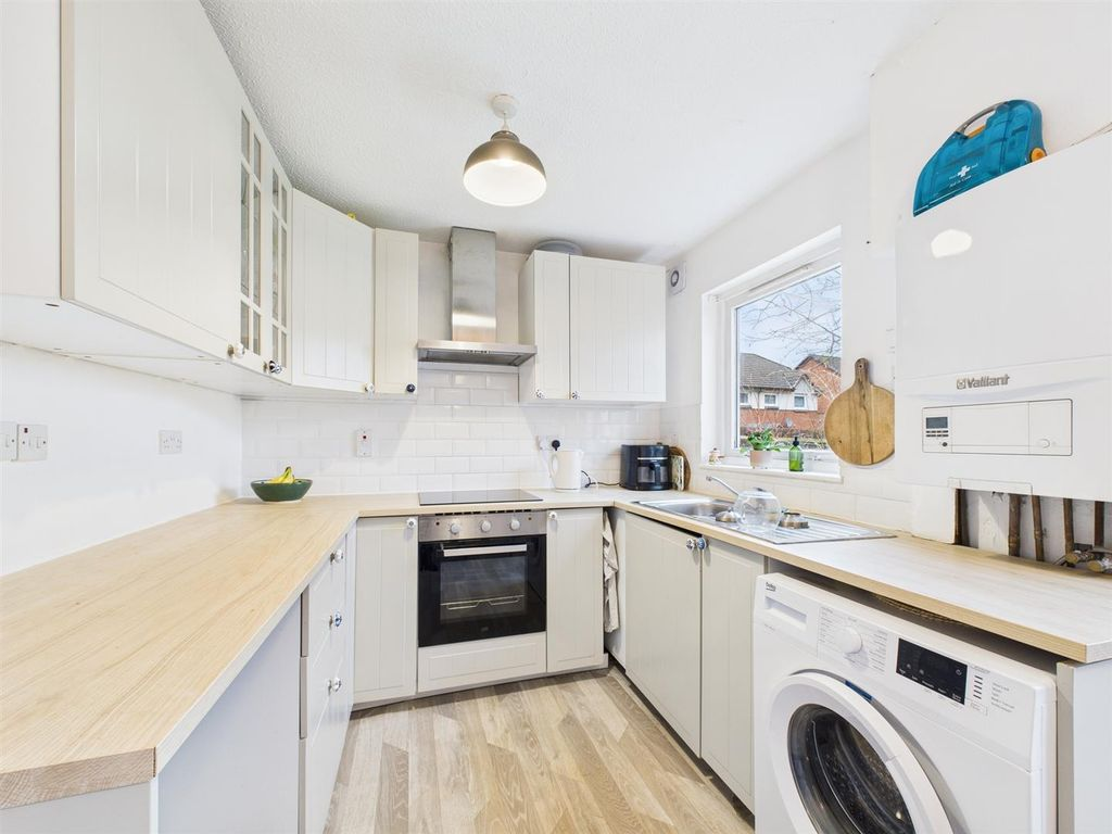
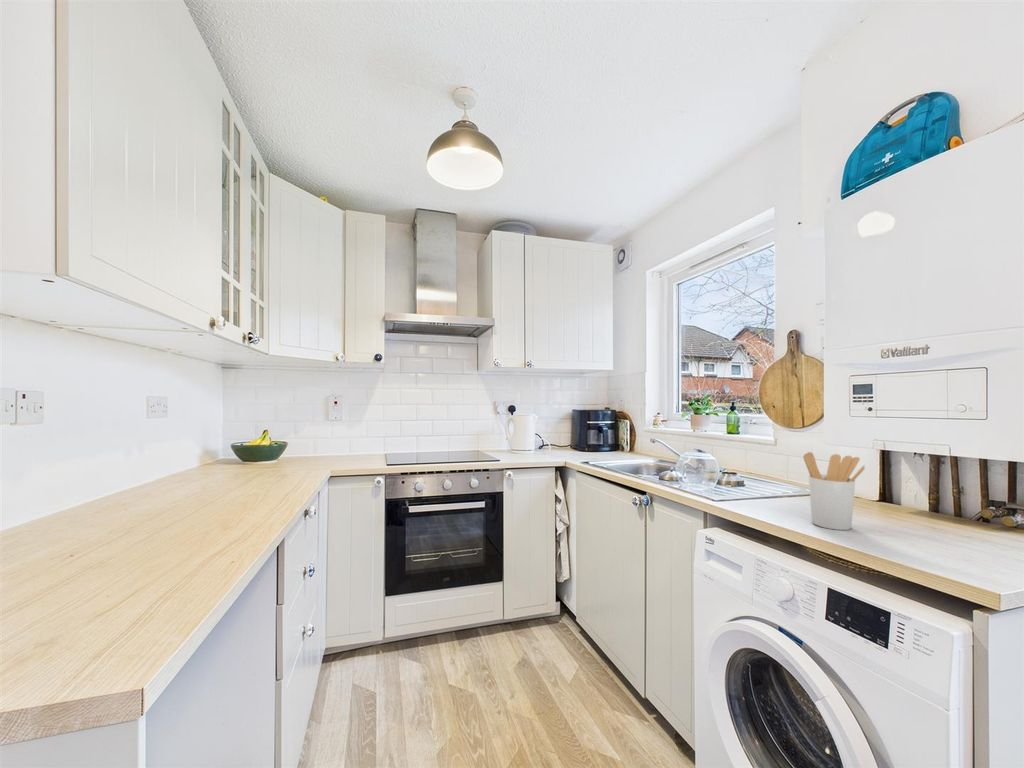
+ utensil holder [802,451,866,531]
